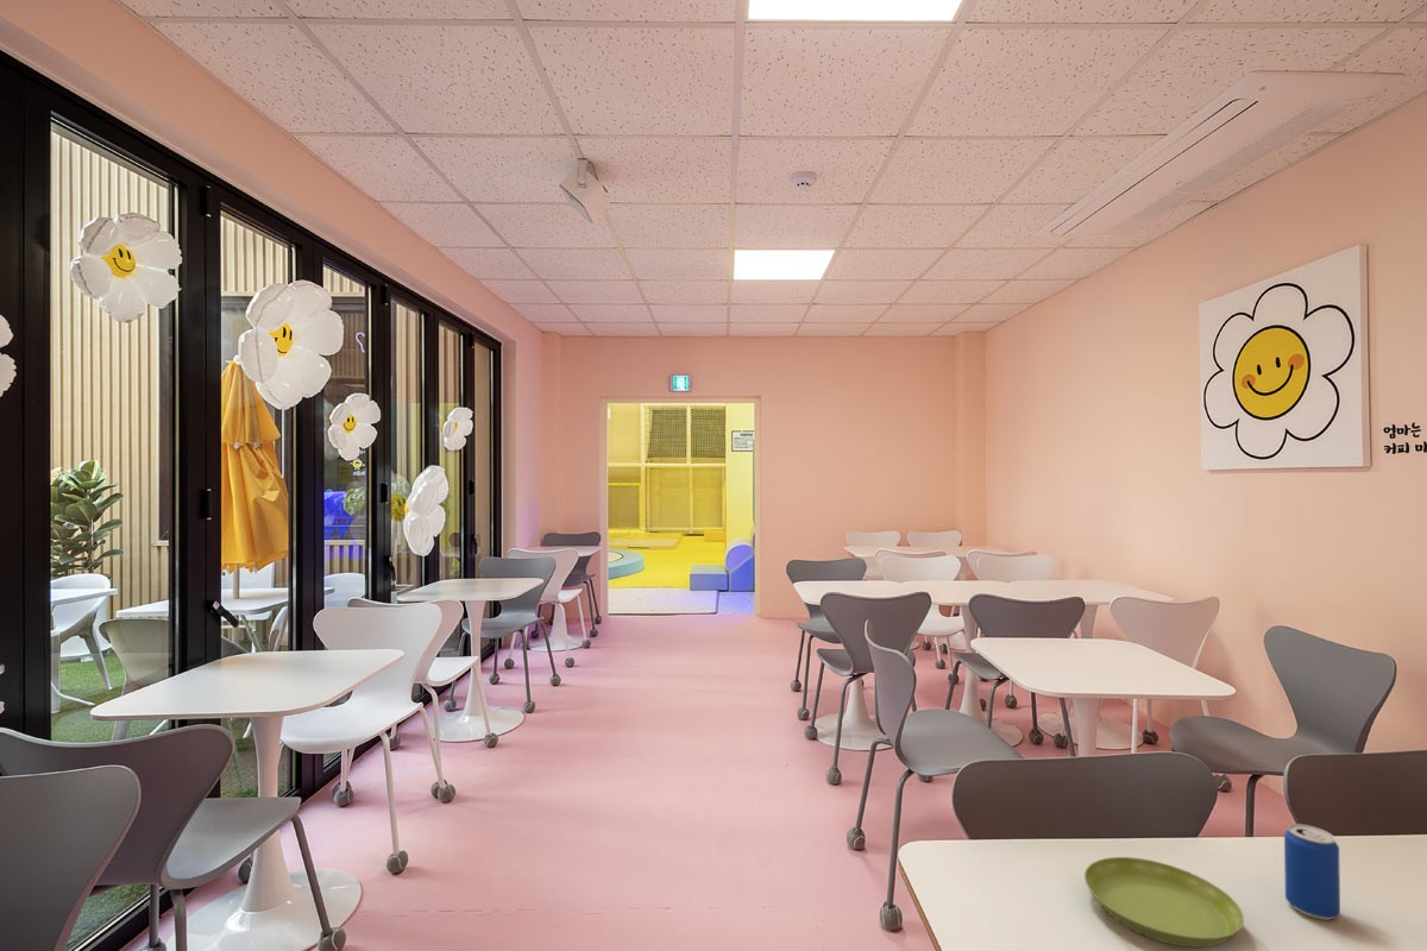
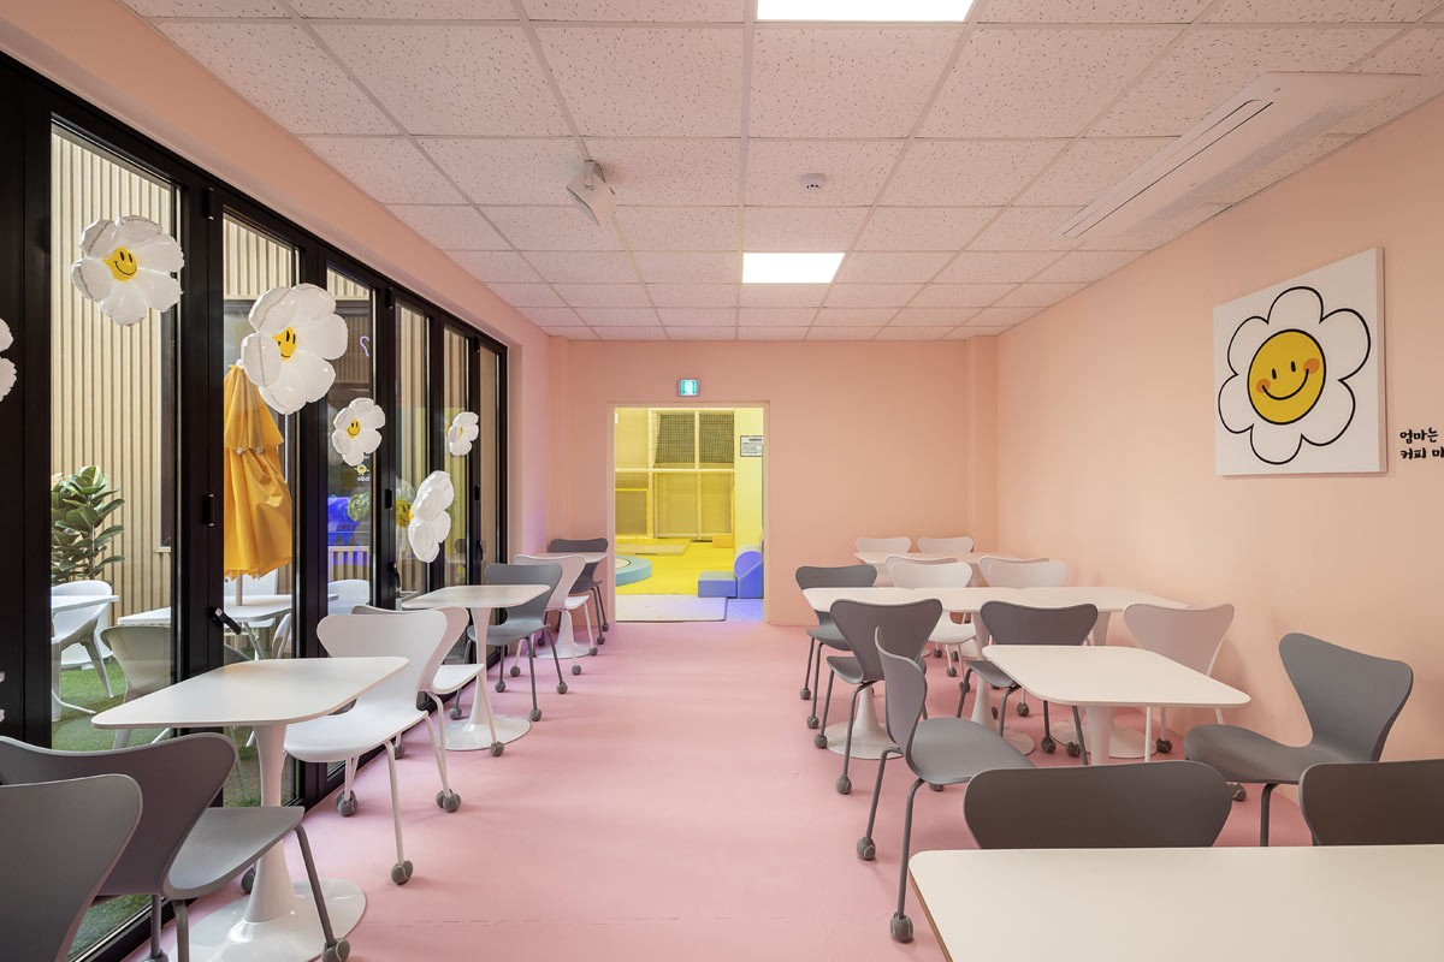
- beverage can [1283,823,1341,921]
- saucer [1083,856,1245,949]
